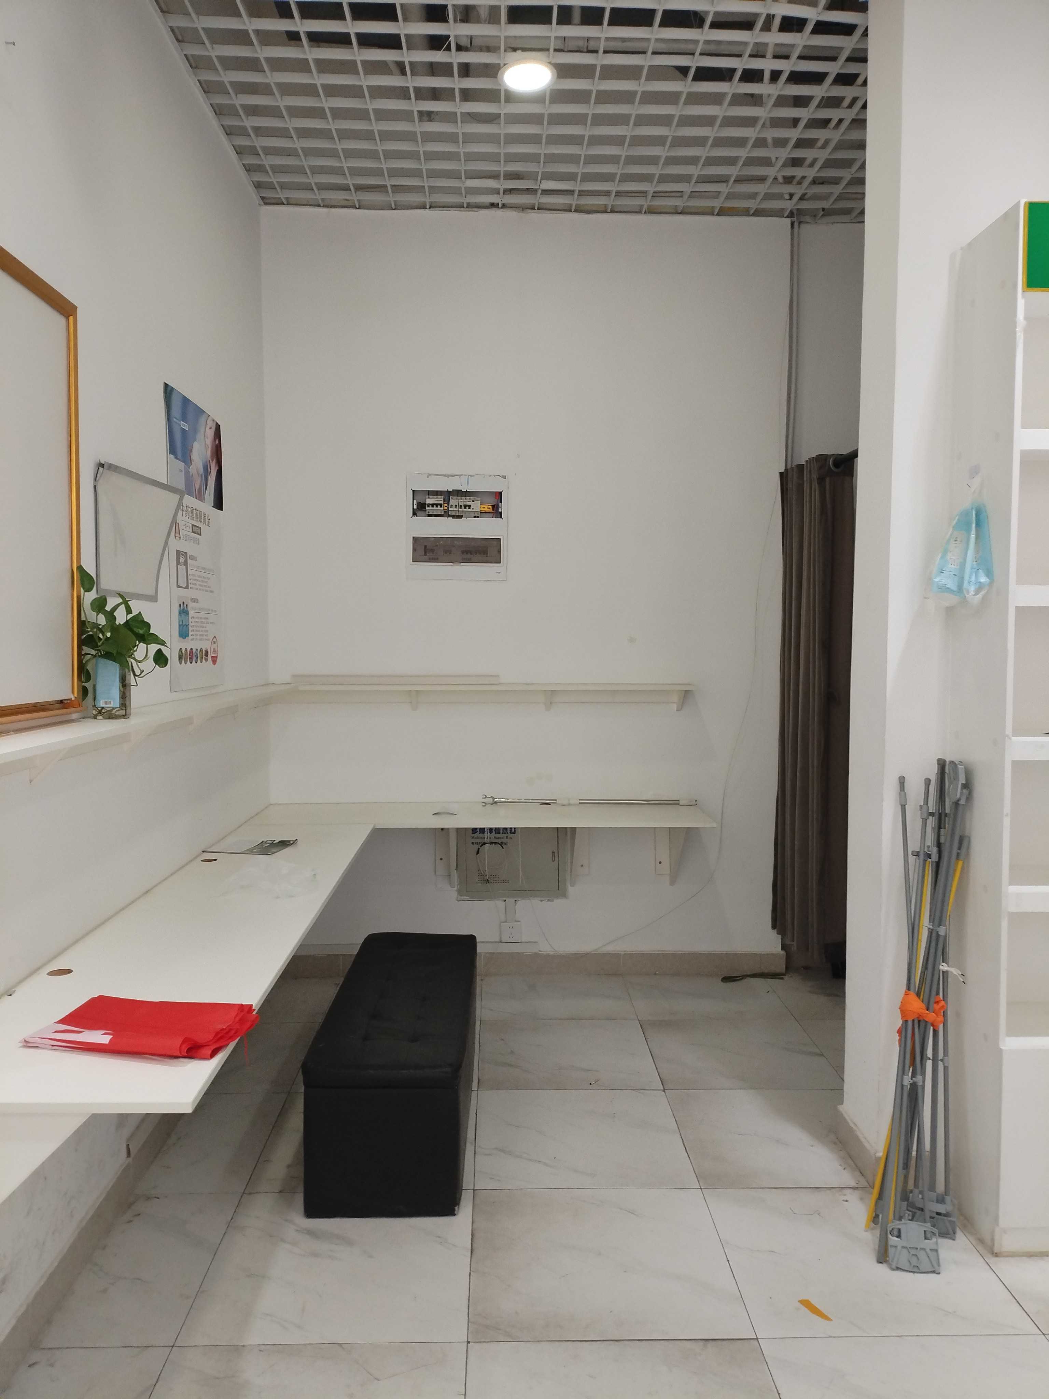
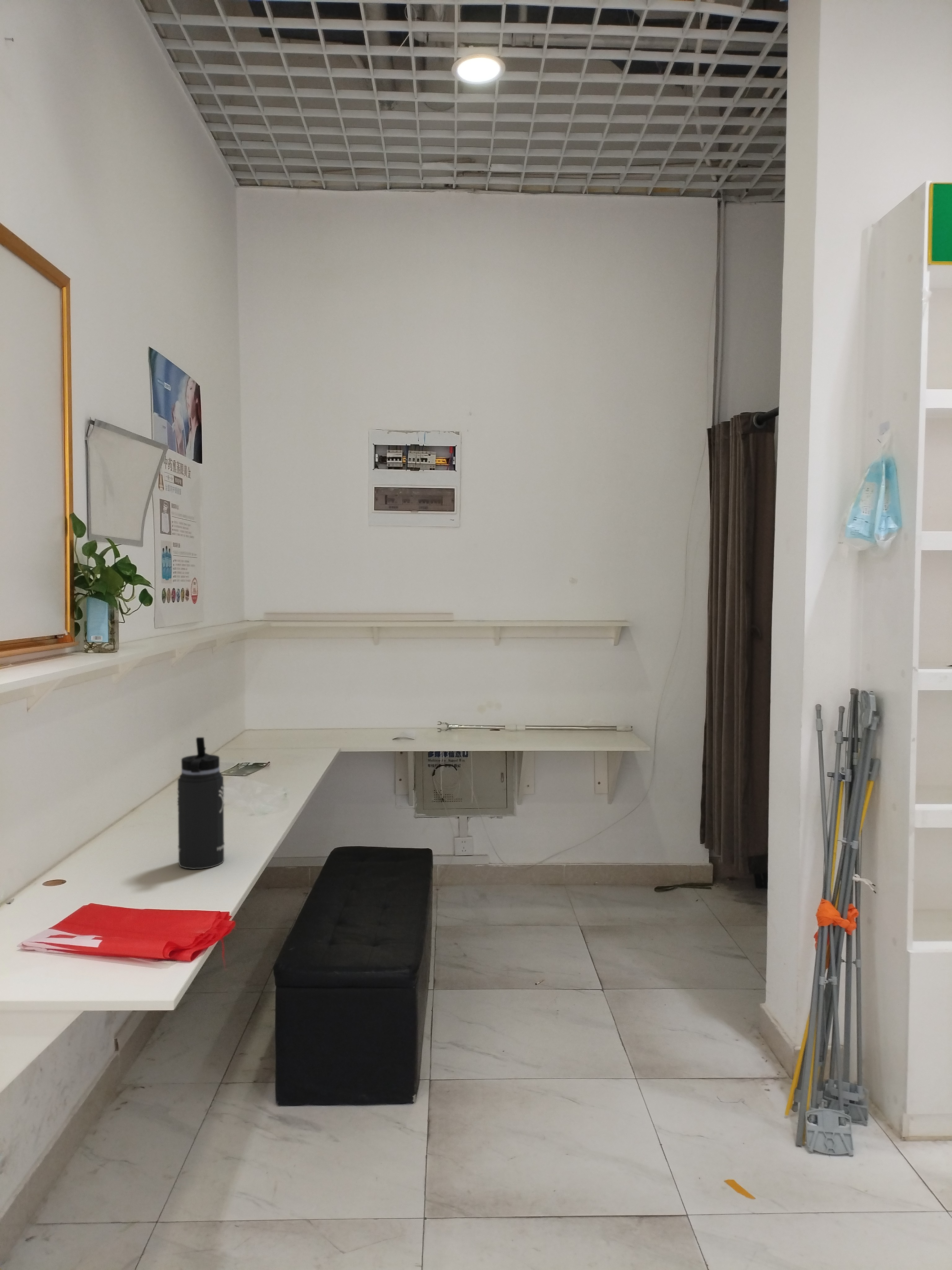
+ thermos bottle [177,737,225,869]
